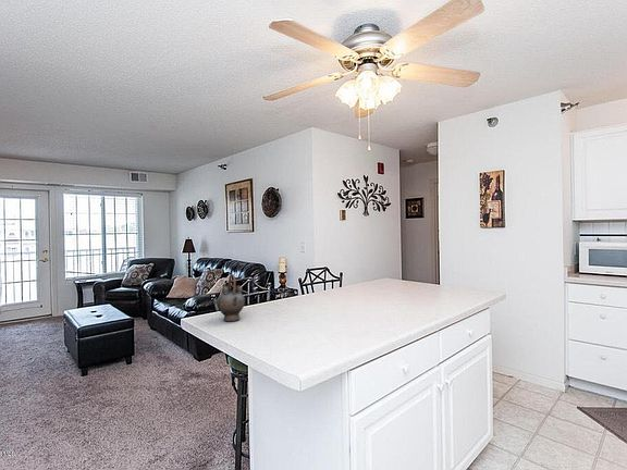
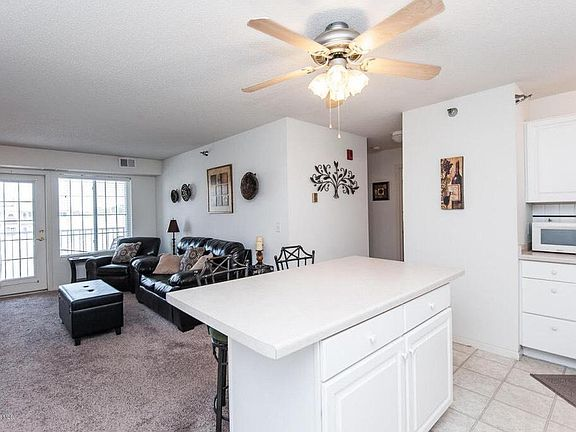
- teapot [217,273,246,322]
